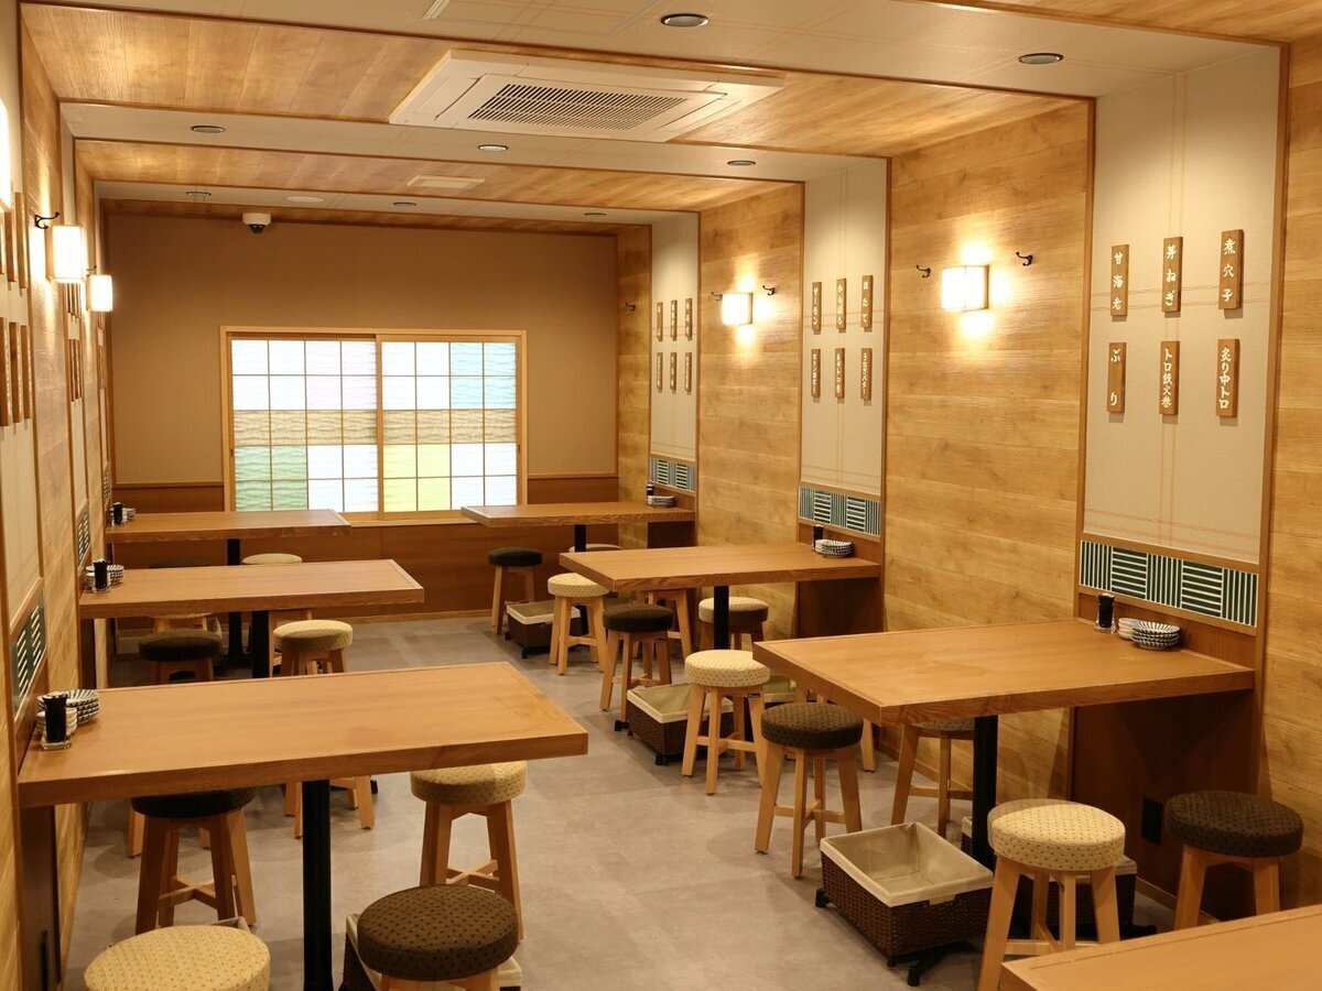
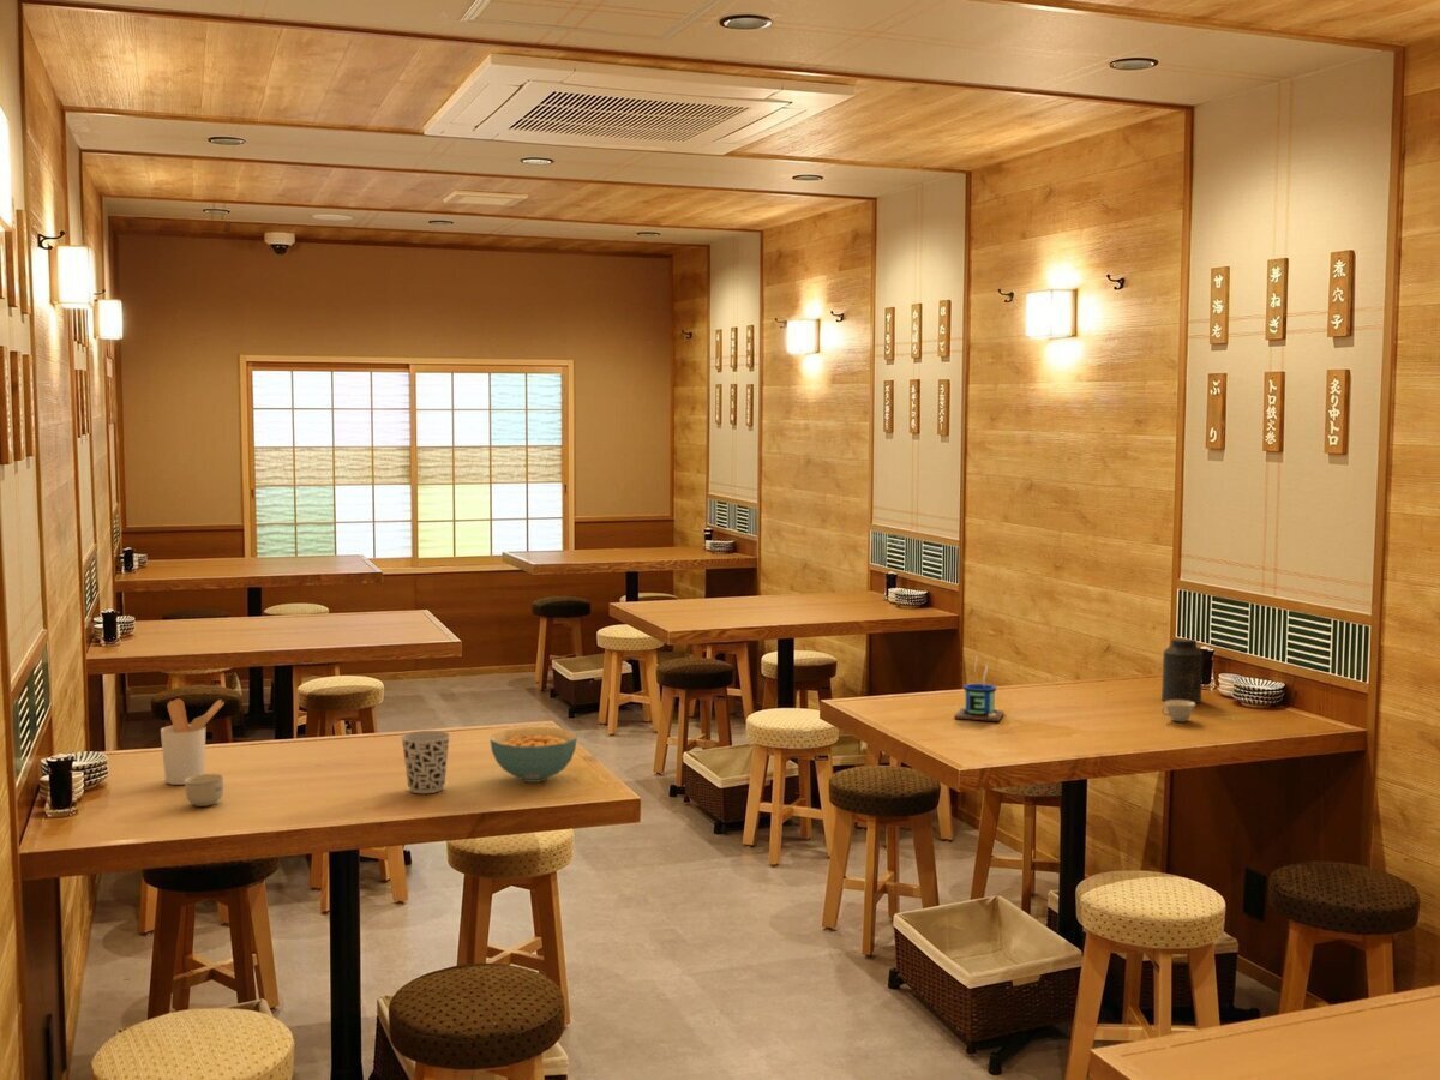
+ cereal bowl [488,726,578,784]
+ utensil holder [160,697,226,786]
+ cup [184,773,224,808]
+ mug [954,656,1006,722]
+ teacup [1160,700,1196,722]
+ canister [1160,637,1204,704]
+ cup [400,730,451,794]
